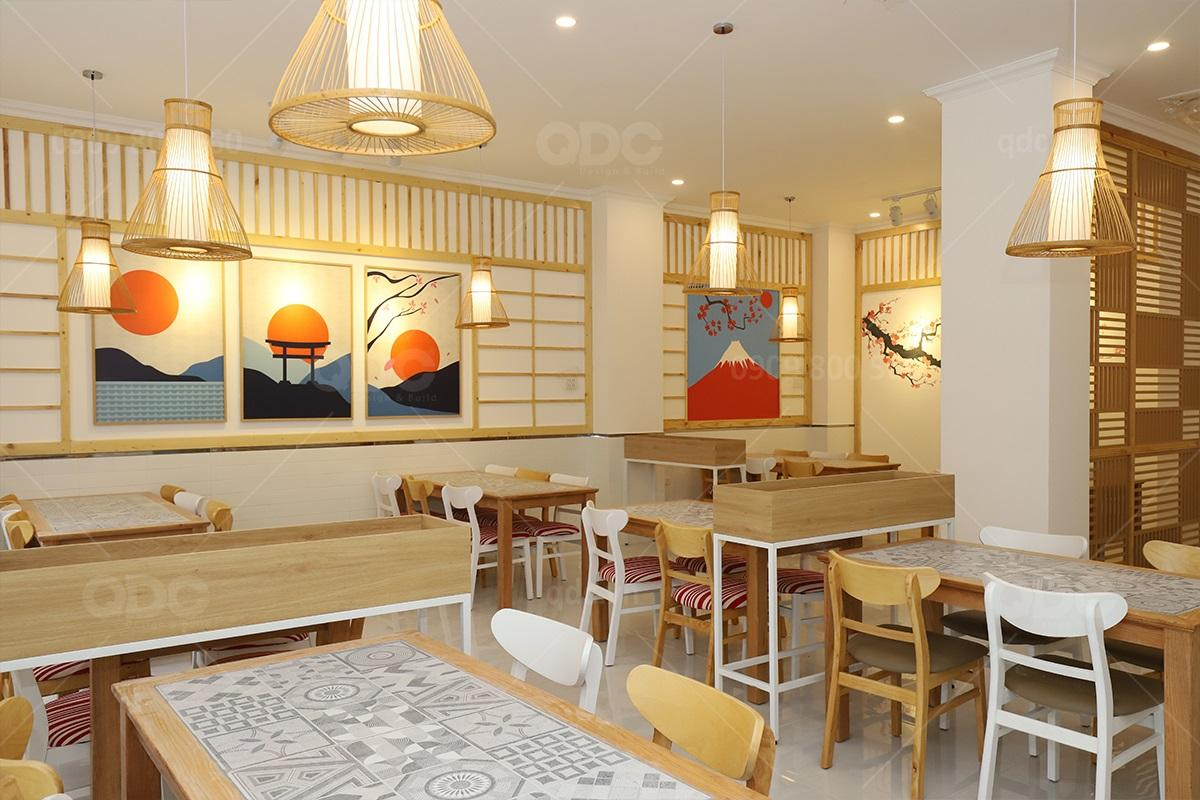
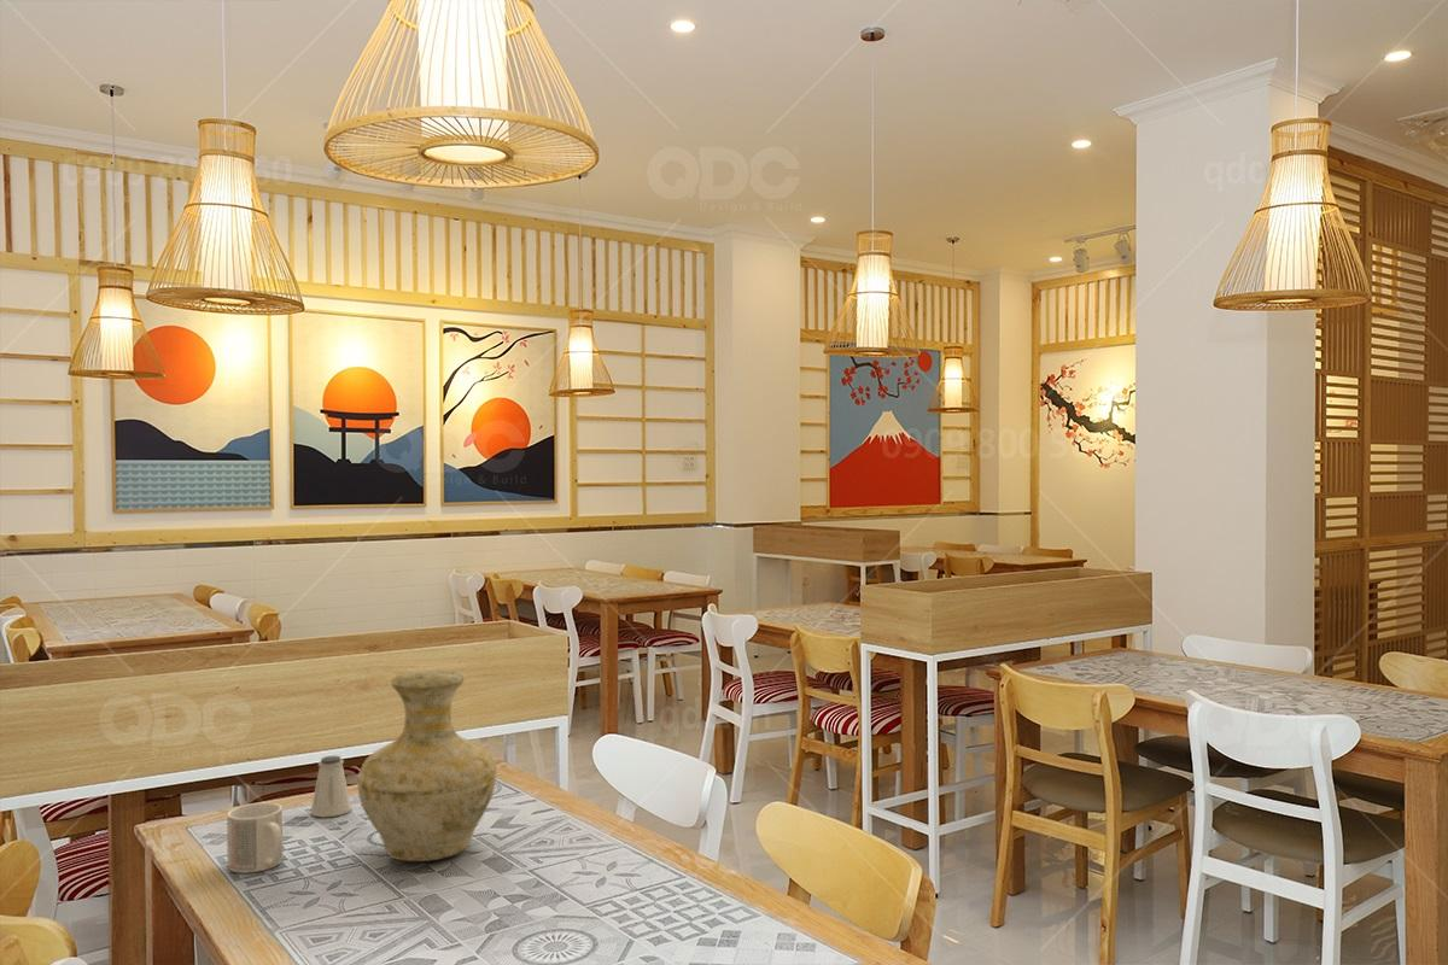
+ mug [226,802,284,875]
+ saltshaker [309,754,352,818]
+ vase [356,669,498,862]
